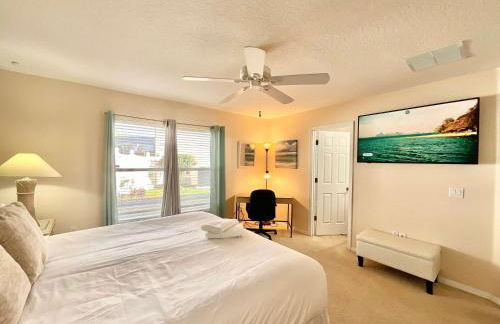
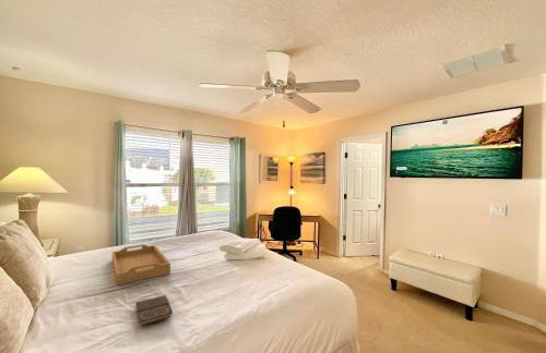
+ book [135,294,174,327]
+ serving tray [111,243,171,287]
